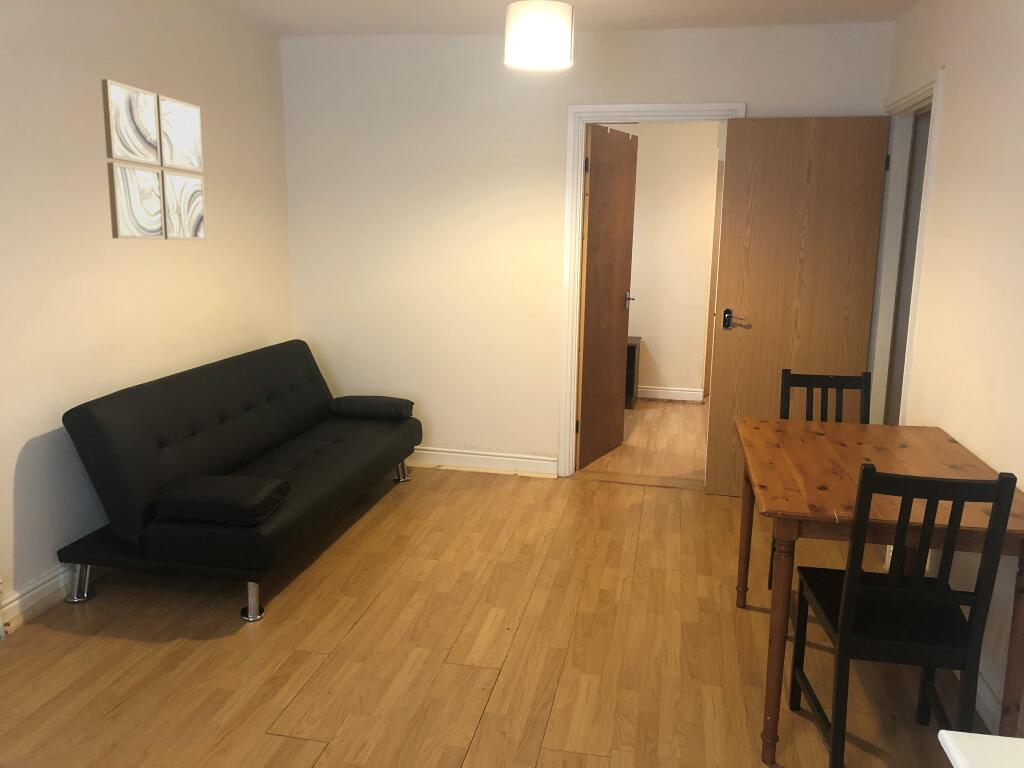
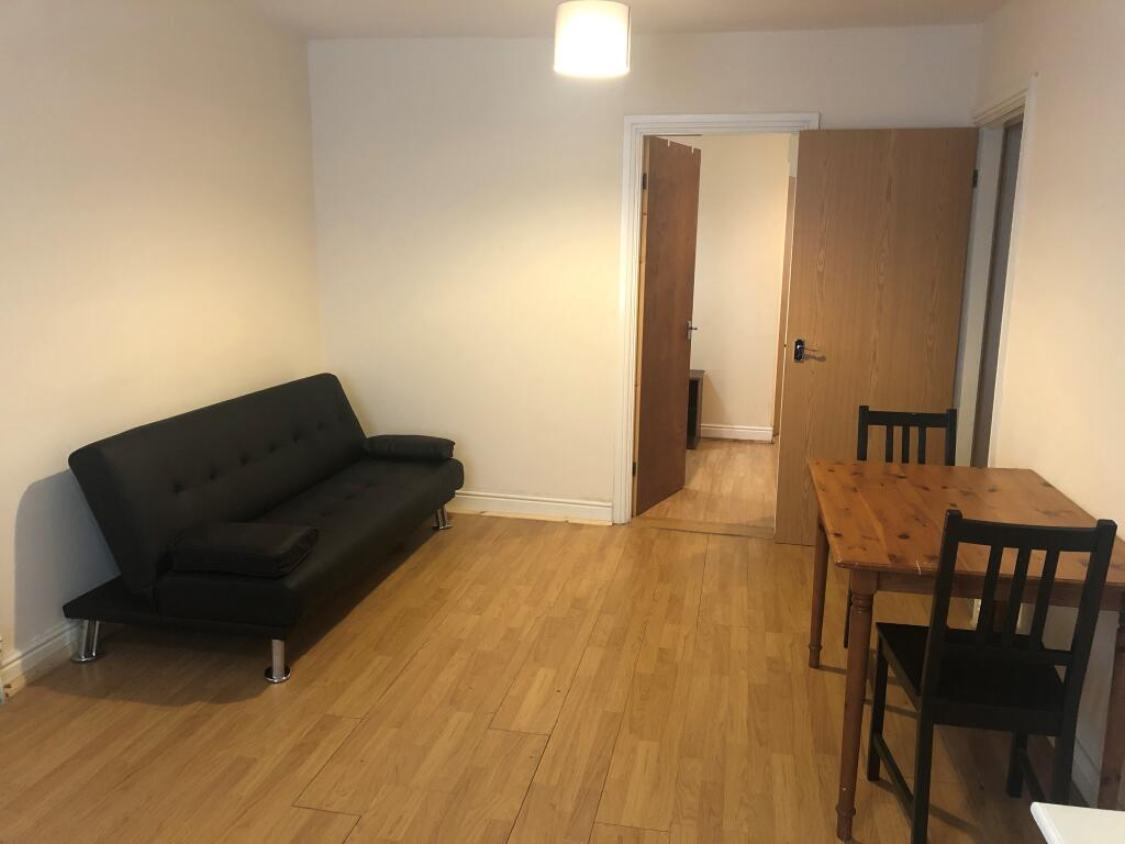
- wall art [100,78,207,241]
